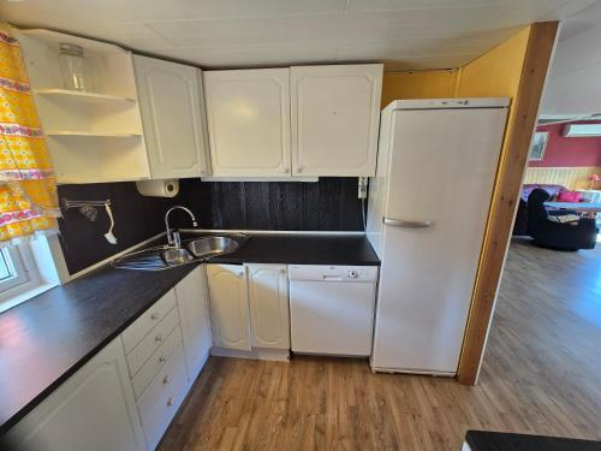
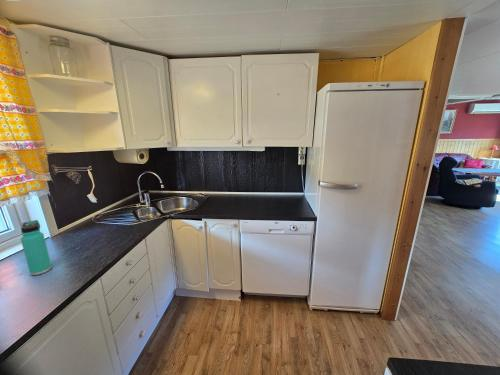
+ thermos bottle [20,219,53,276]
